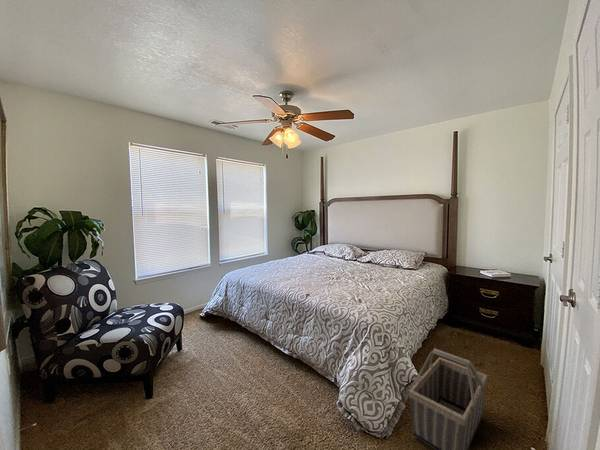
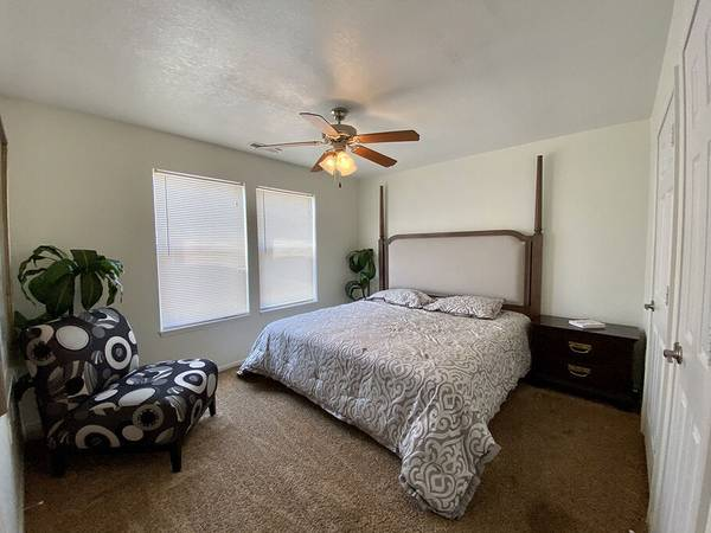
- basket [408,347,488,450]
